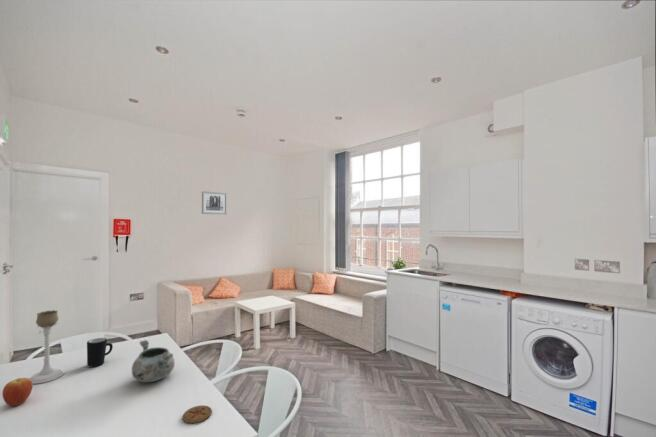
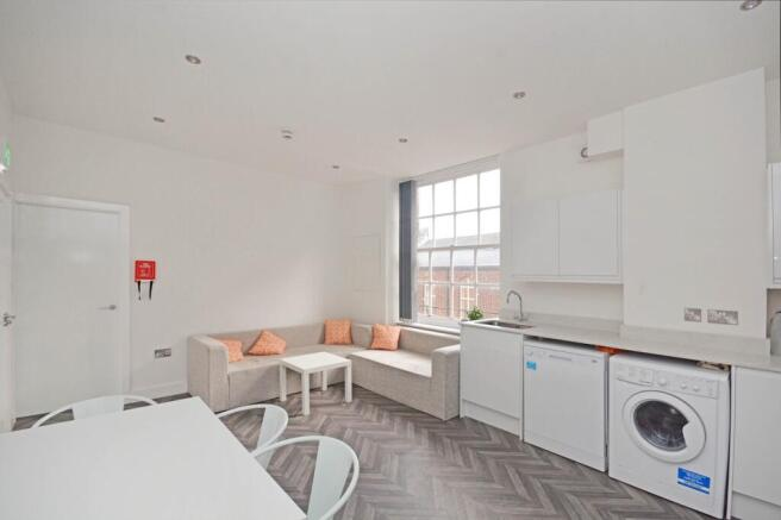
- candle holder [29,309,65,385]
- wall art [201,191,228,215]
- decorative bowl [131,339,176,383]
- fruit [1,377,33,407]
- coaster [182,405,213,424]
- mug [86,337,114,368]
